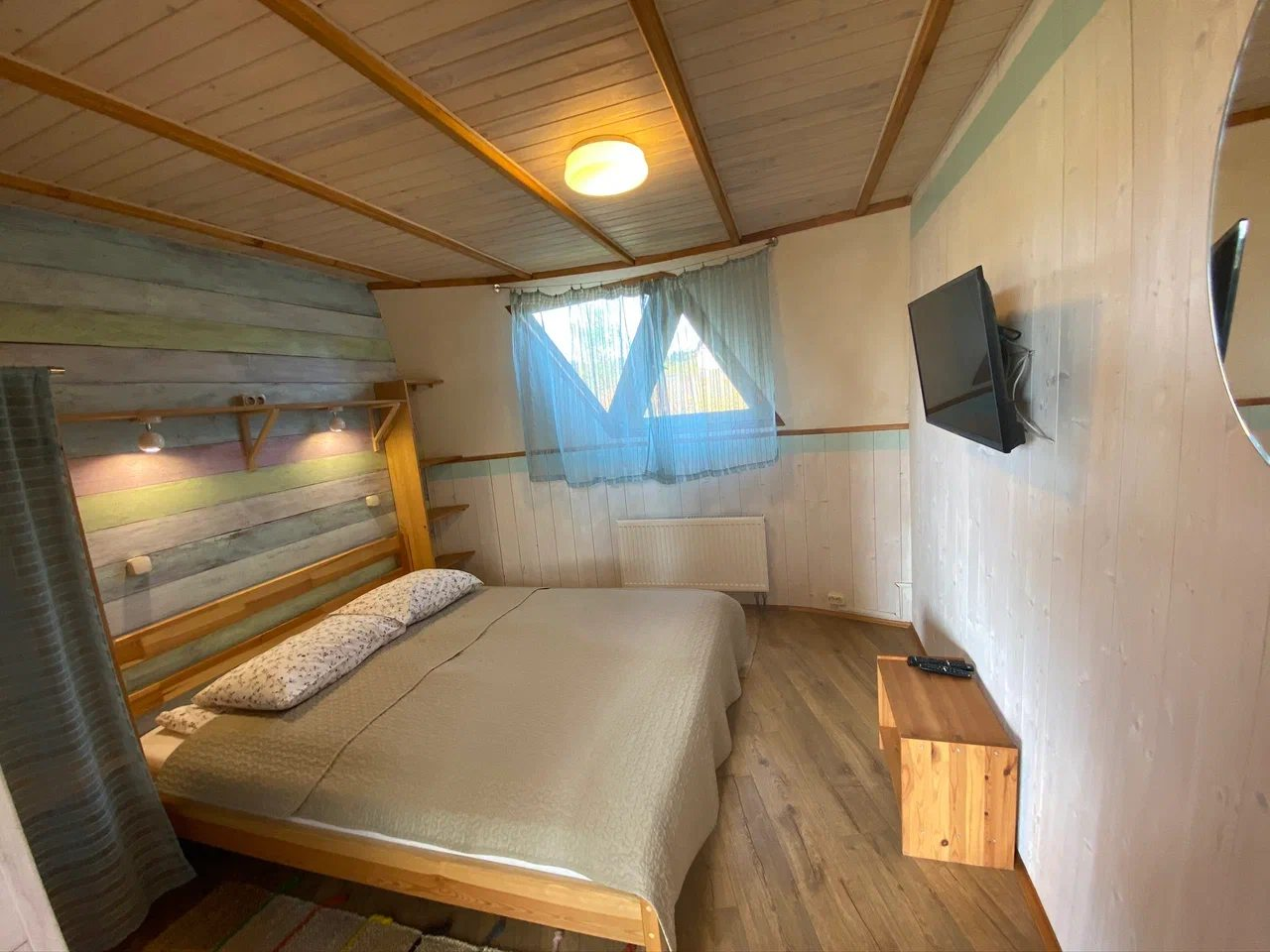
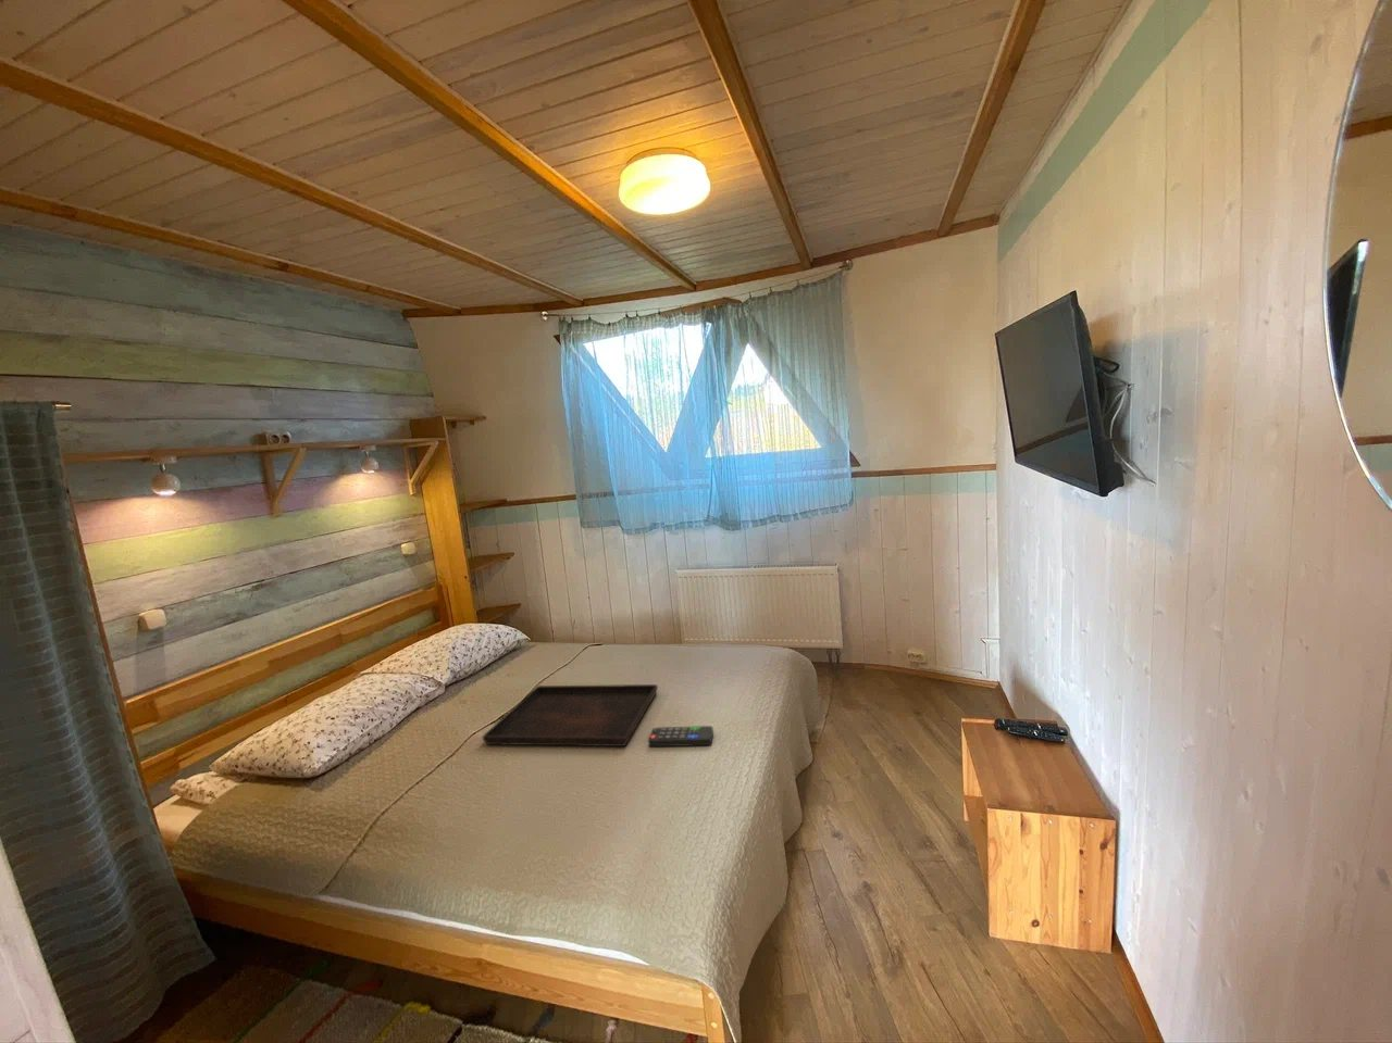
+ remote control [647,724,715,747]
+ serving tray [482,684,659,747]
